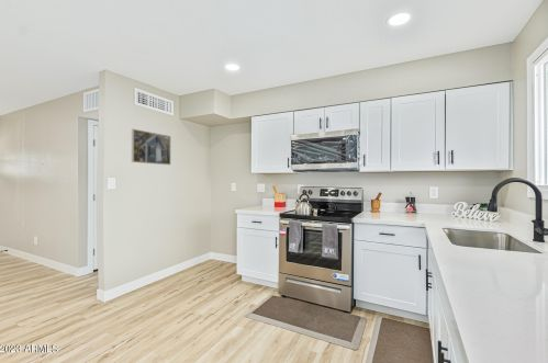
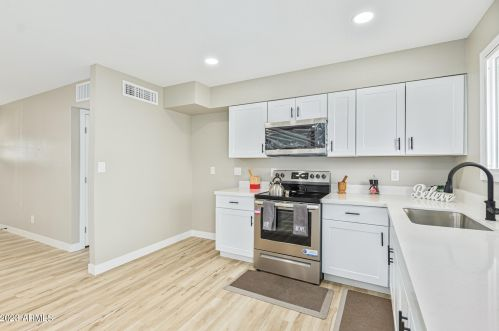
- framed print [131,128,171,166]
